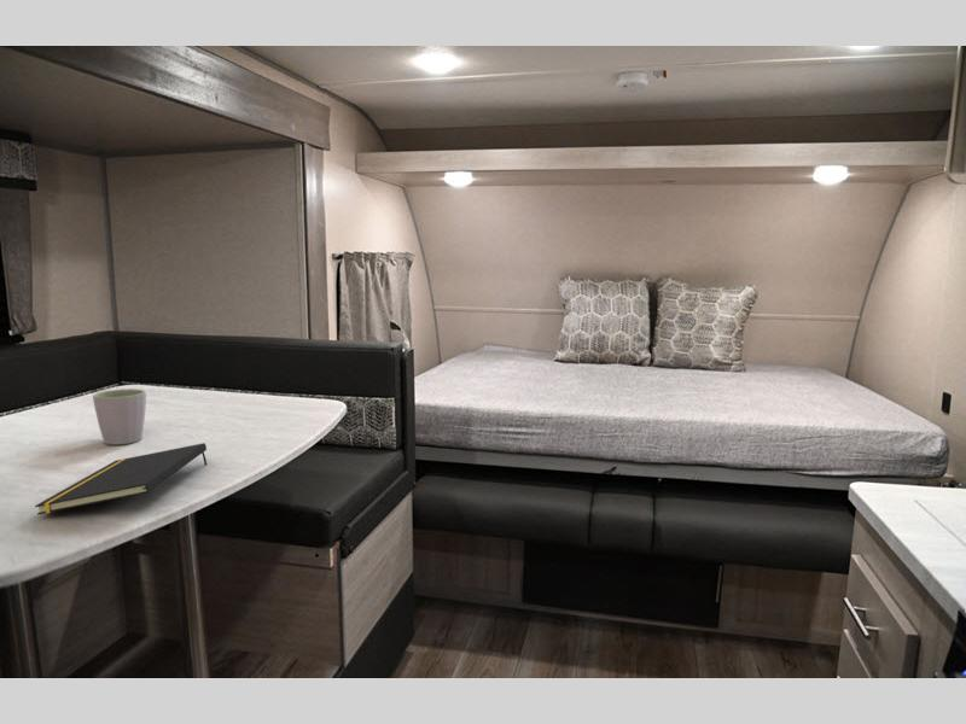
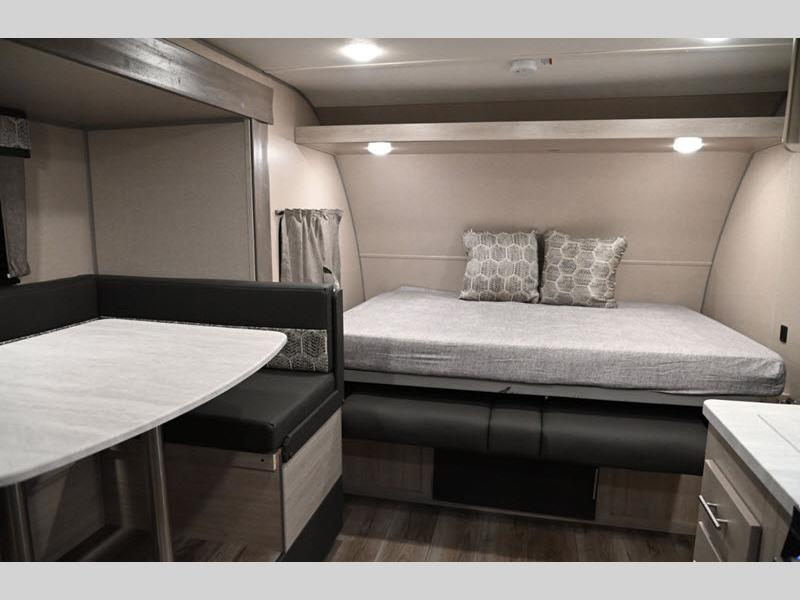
- notepad [34,442,208,515]
- mug [92,387,147,445]
